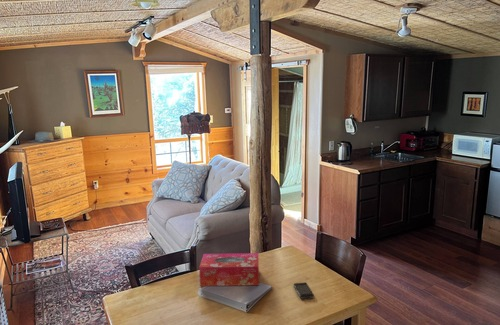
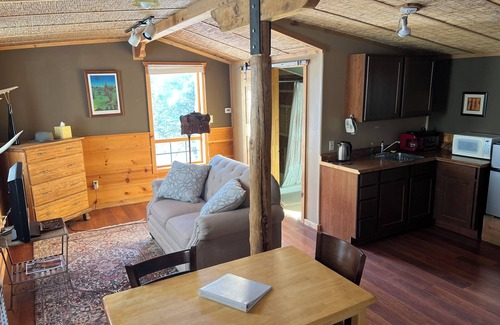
- tissue box [198,252,260,287]
- smartphone [293,282,315,300]
